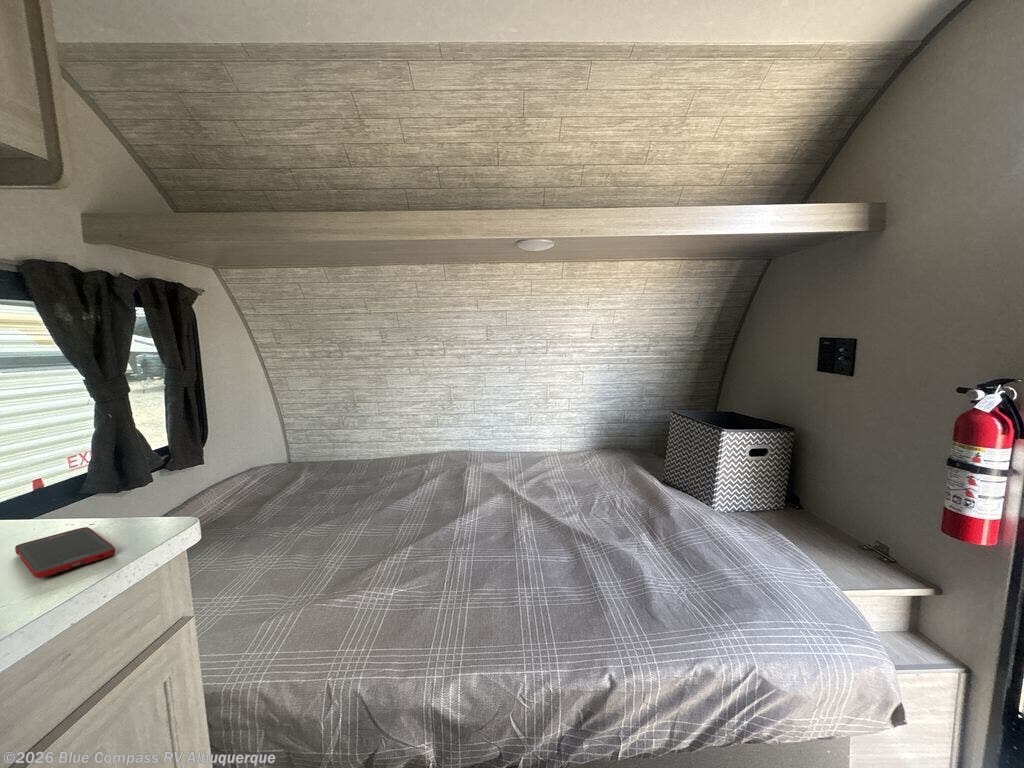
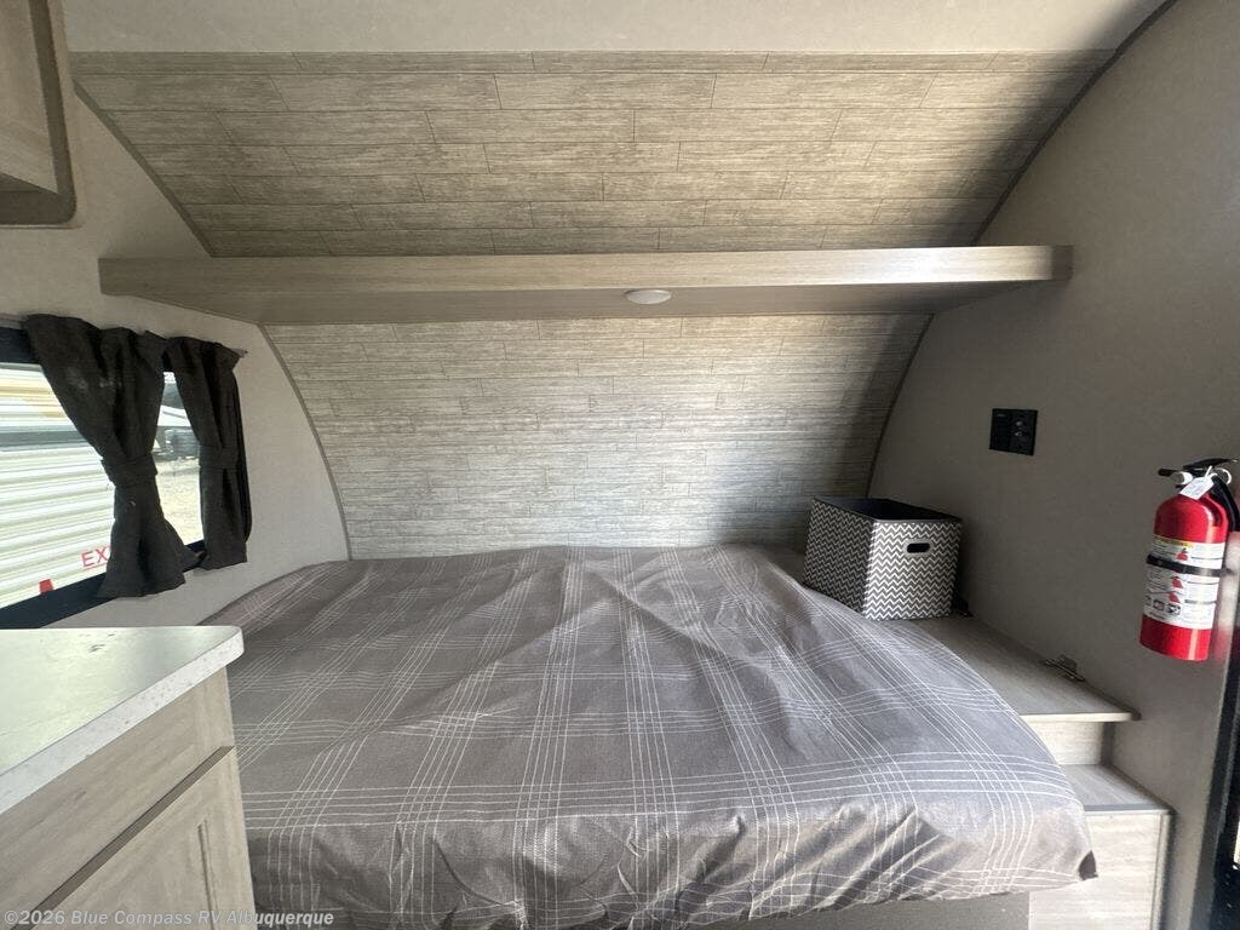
- cell phone [14,526,116,579]
